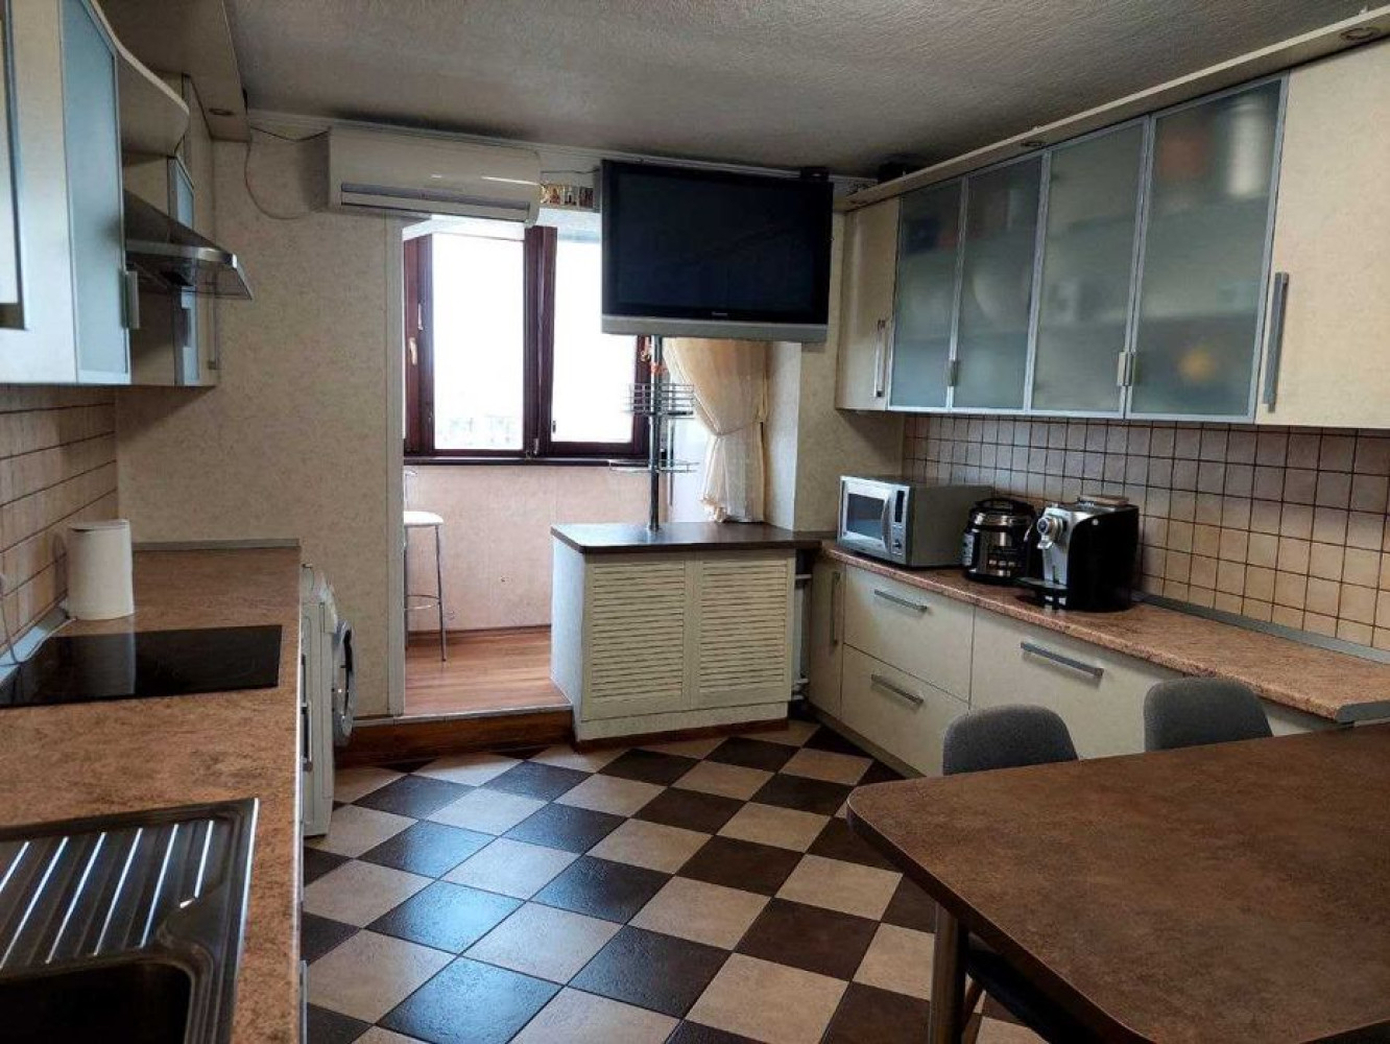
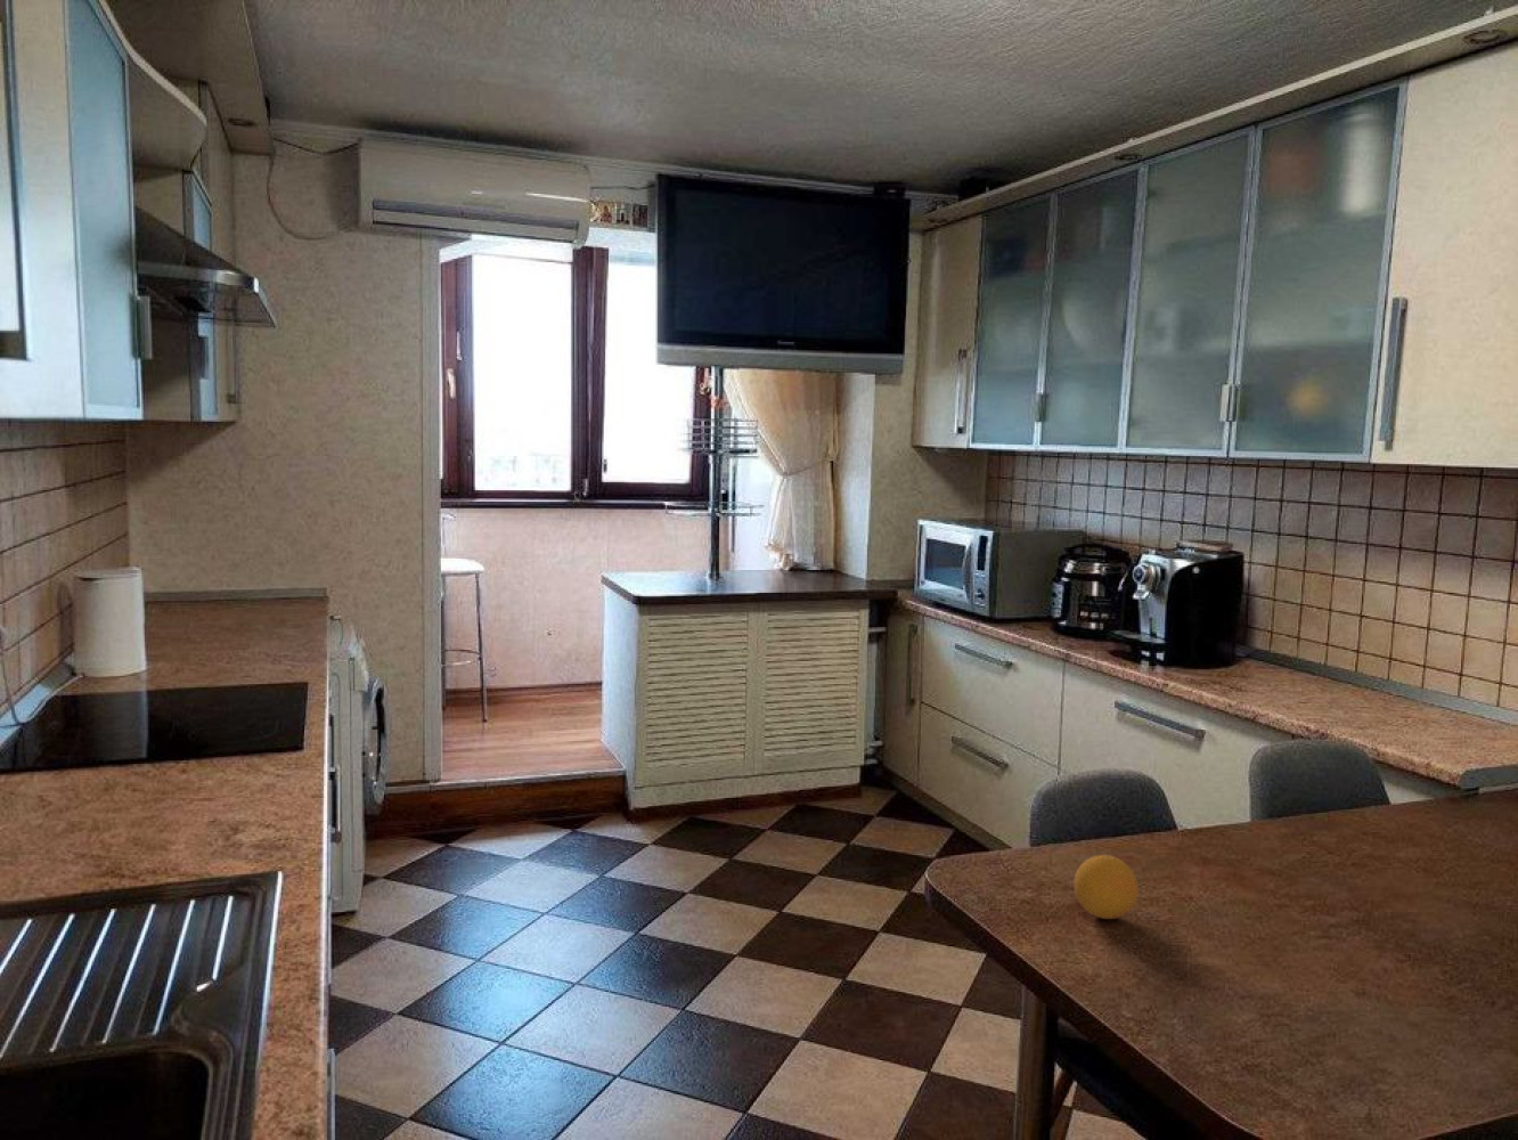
+ fruit [1073,854,1140,920]
